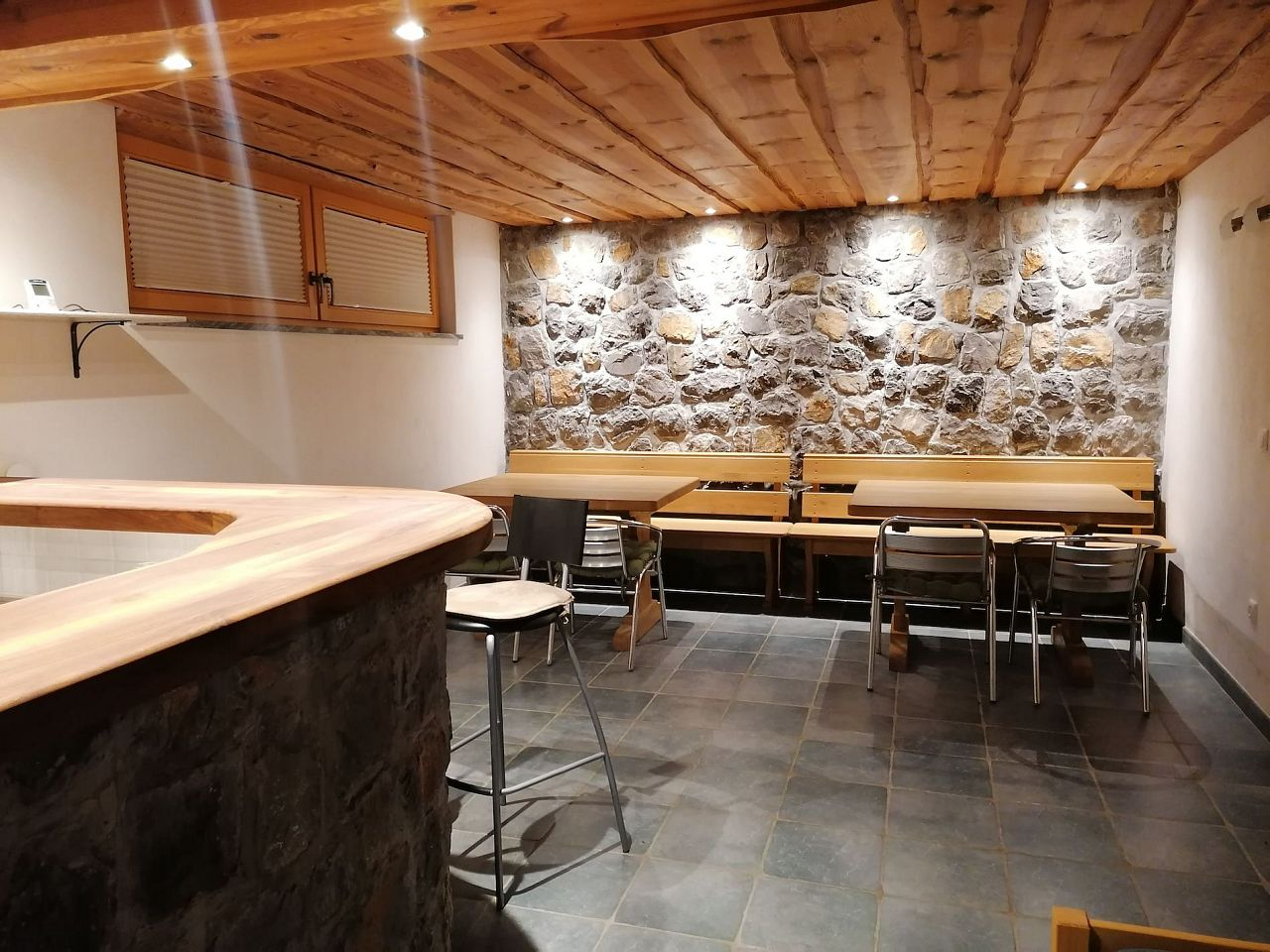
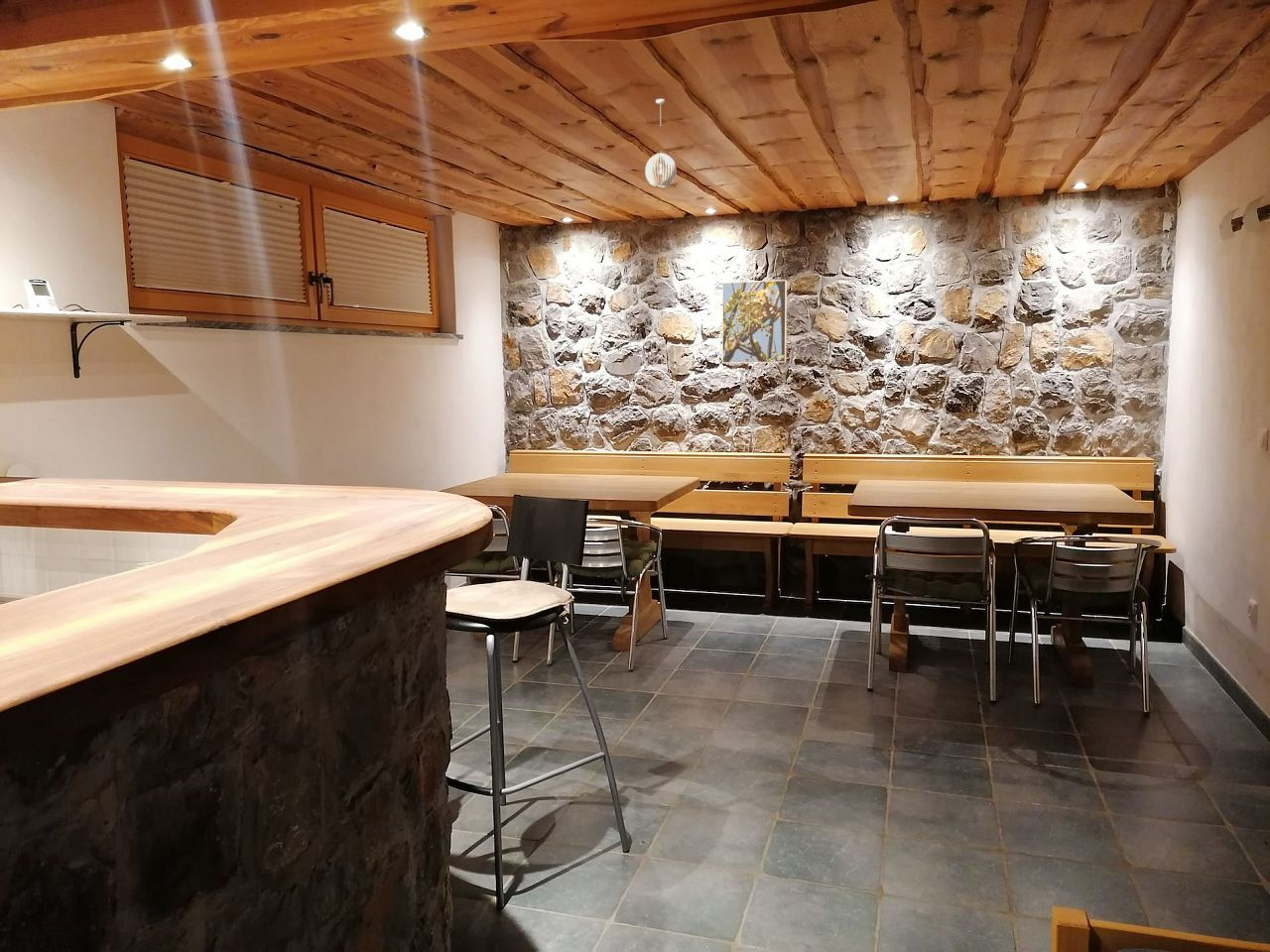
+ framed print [721,279,788,364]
+ pendant light [644,98,678,188]
